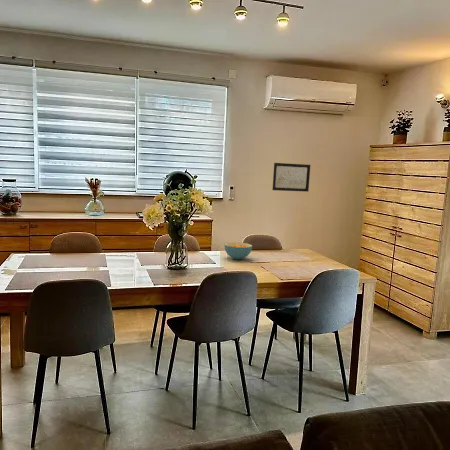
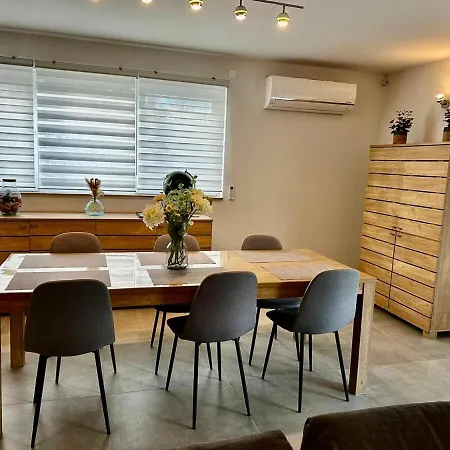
- cereal bowl [223,241,253,260]
- wall art [271,162,311,193]
